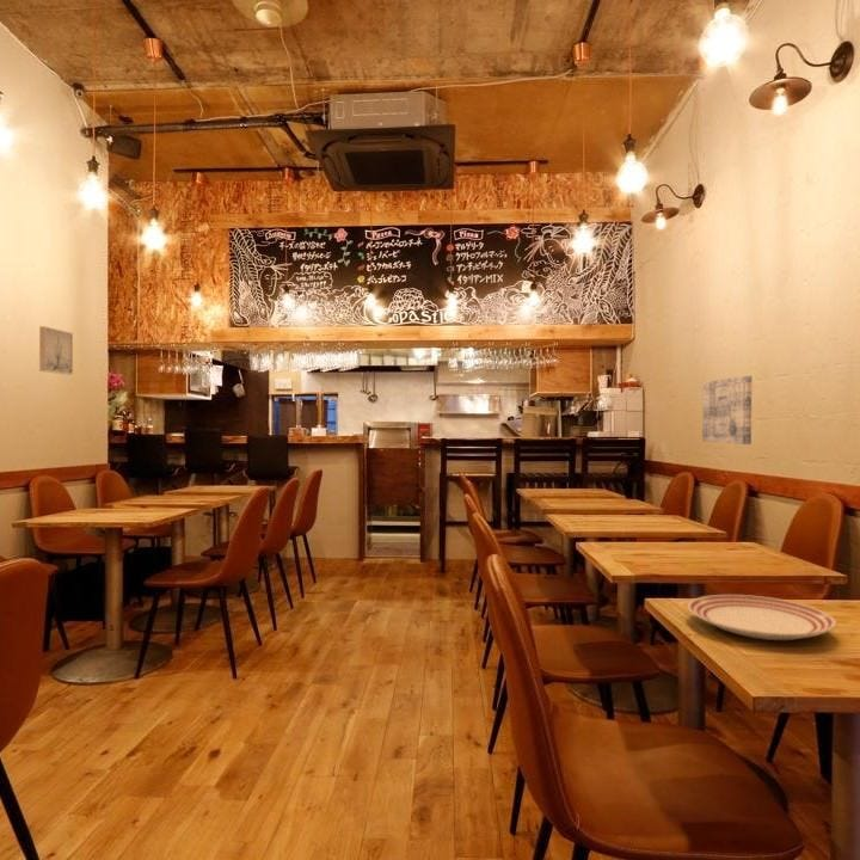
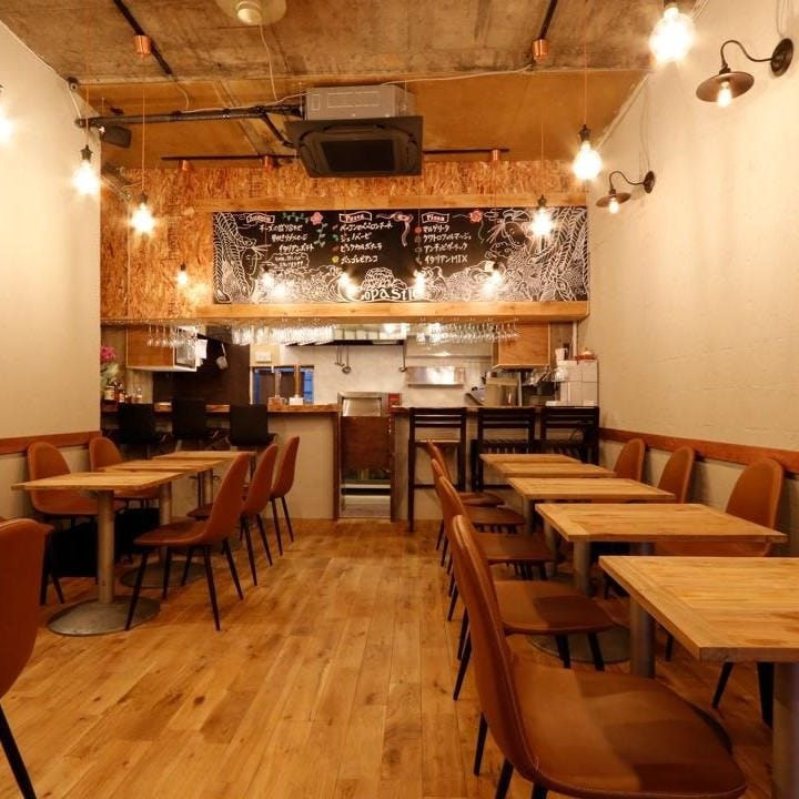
- wall art [38,325,74,376]
- wall art [701,375,752,446]
- dinner plate [687,594,837,641]
